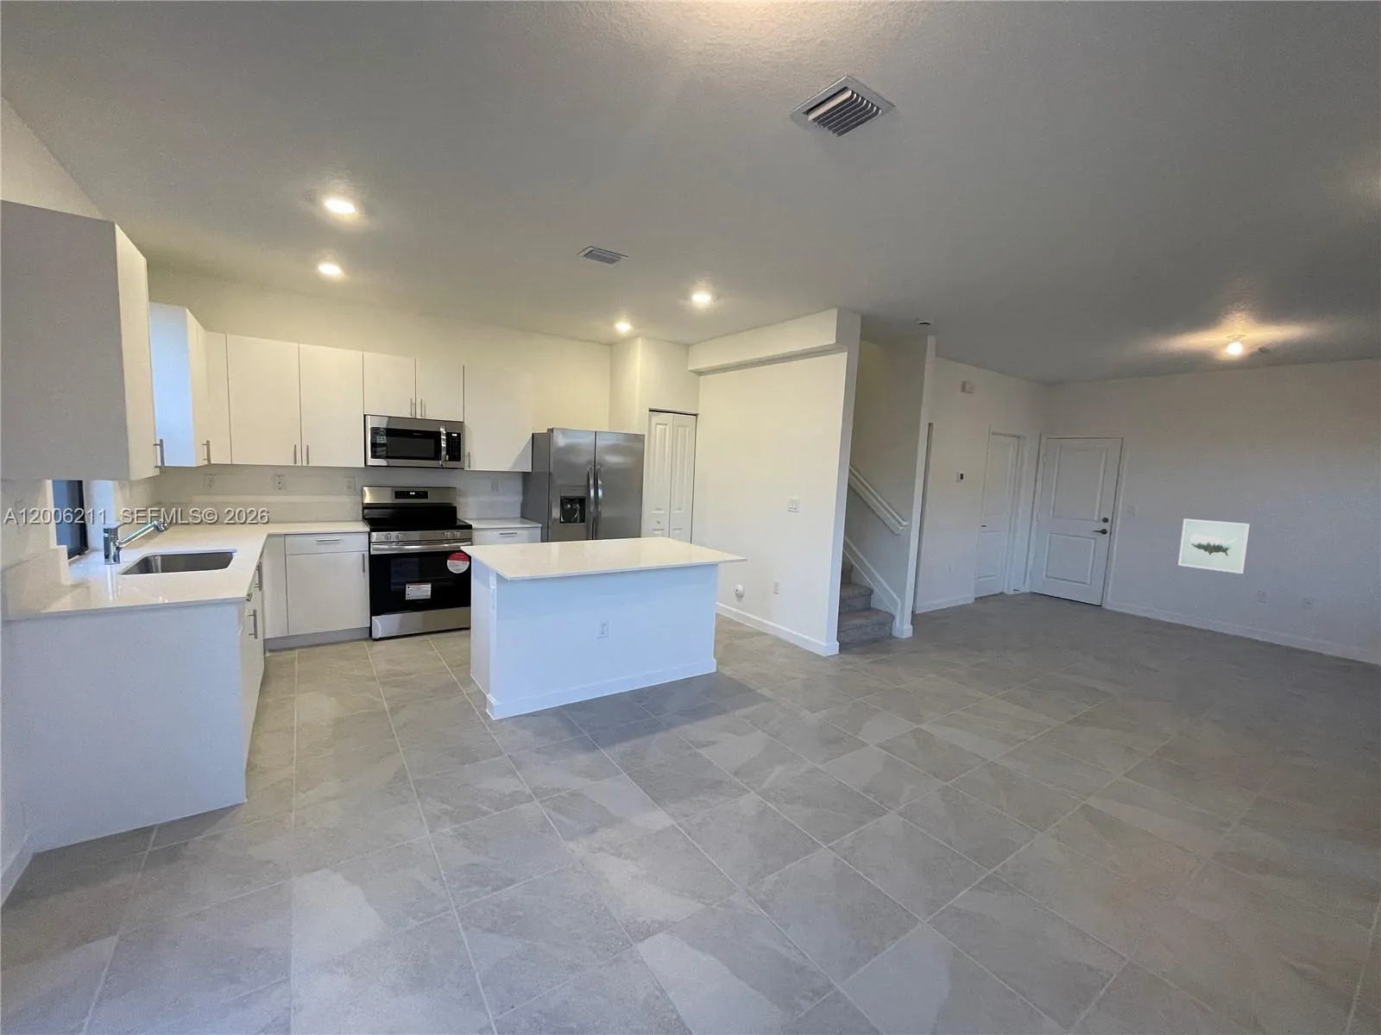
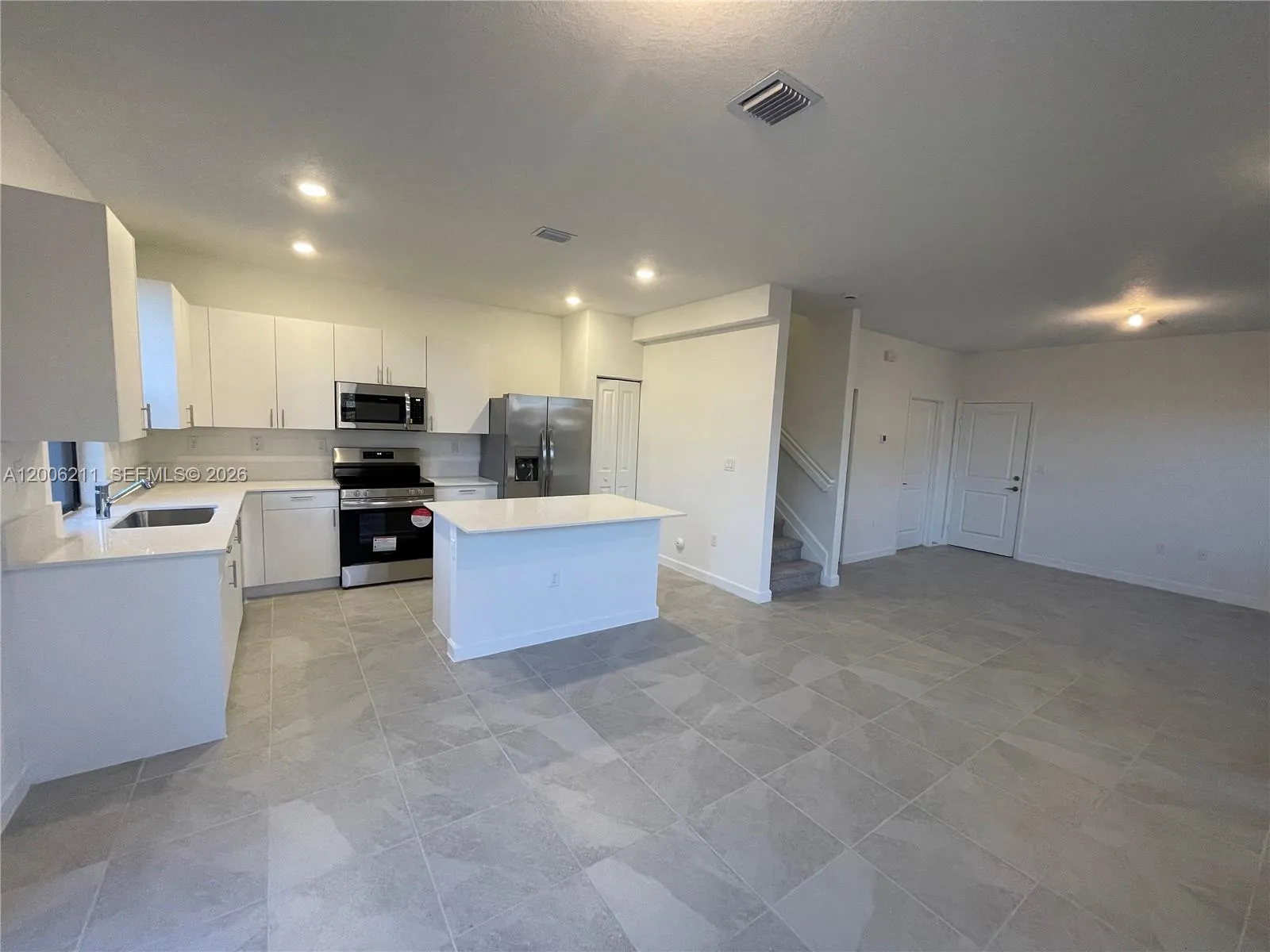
- wall art [1178,518,1252,574]
